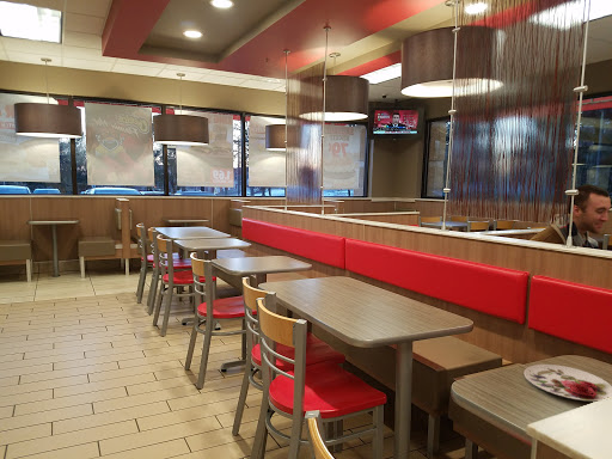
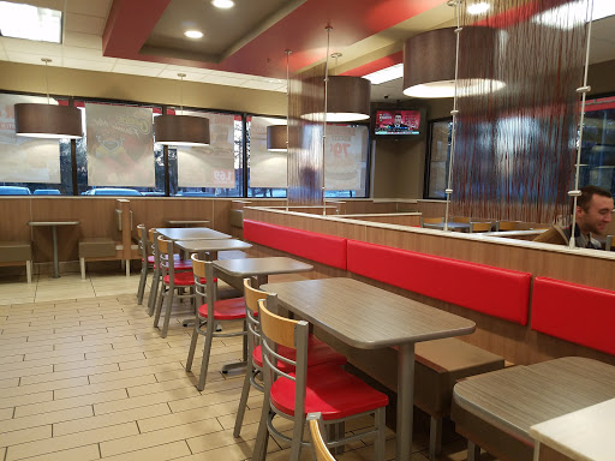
- plate [524,363,612,402]
